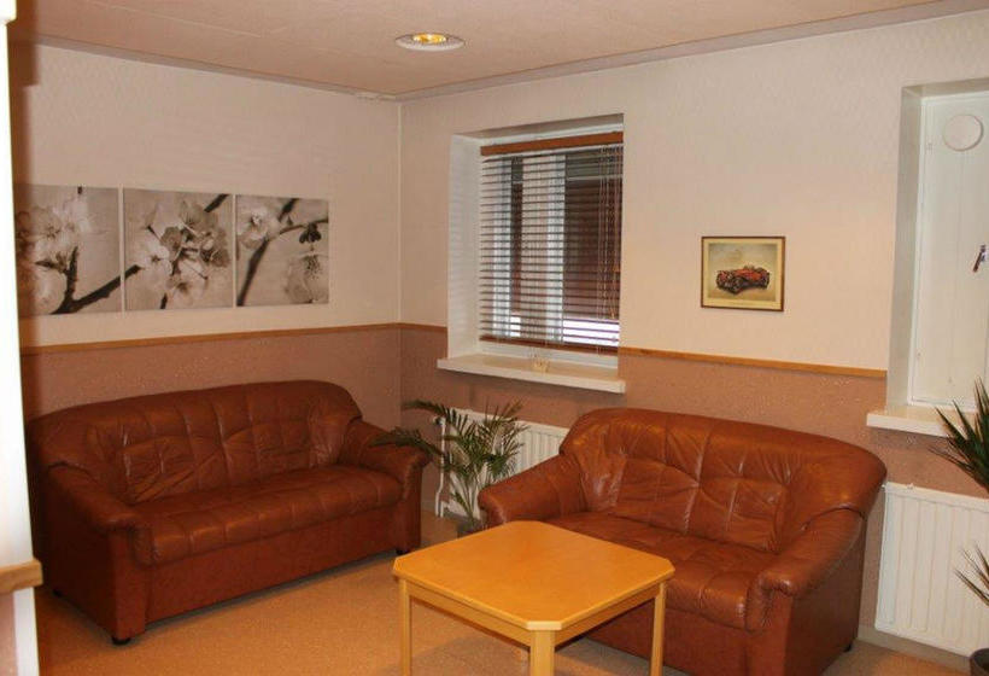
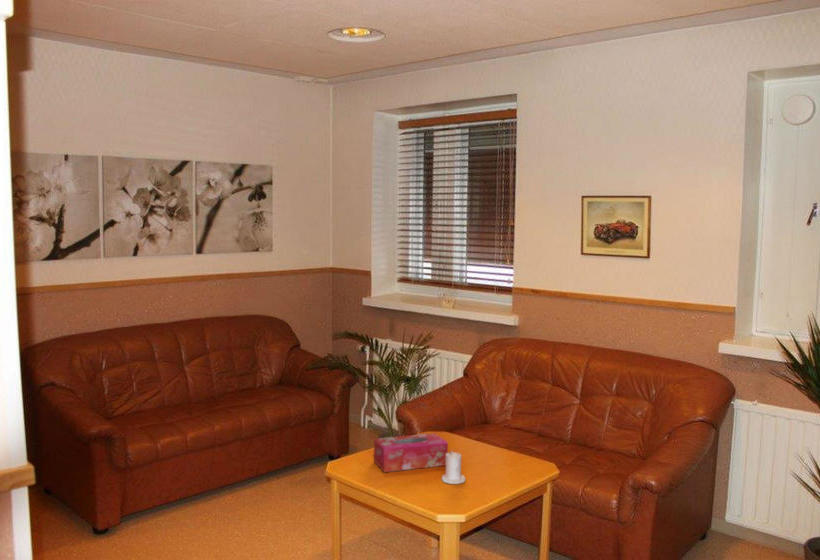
+ candle [441,449,466,485]
+ tissue box [373,432,449,473]
